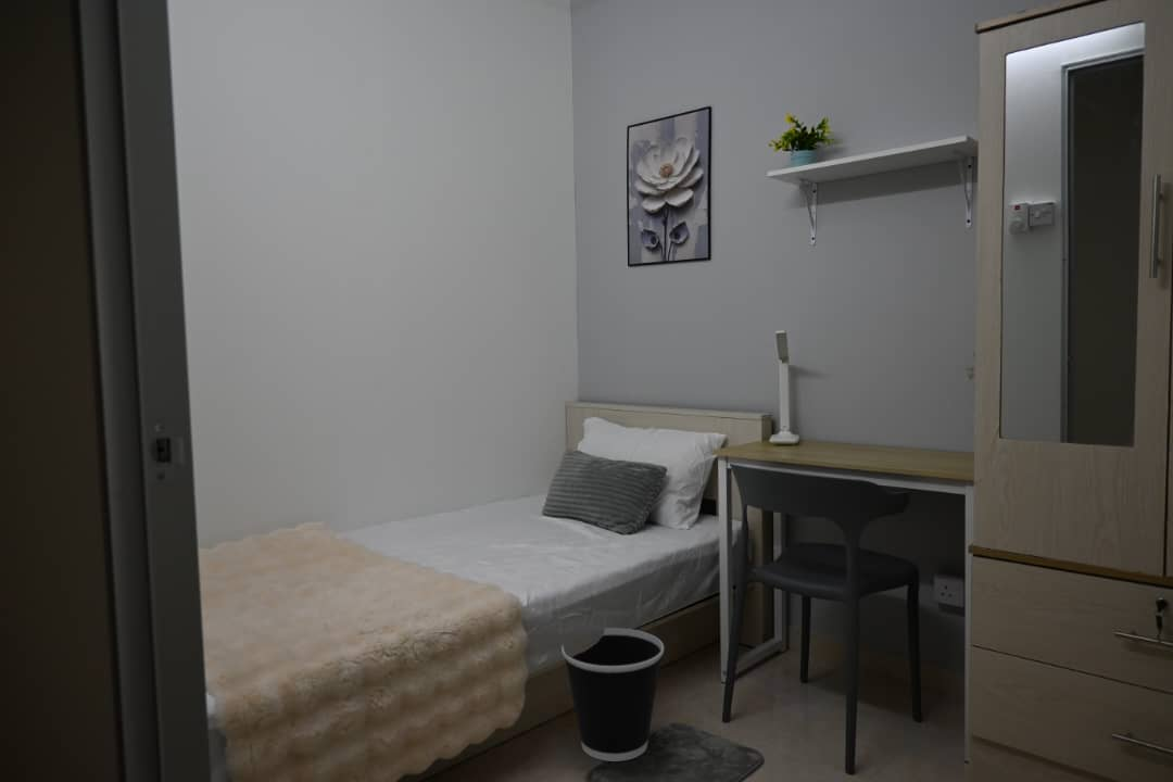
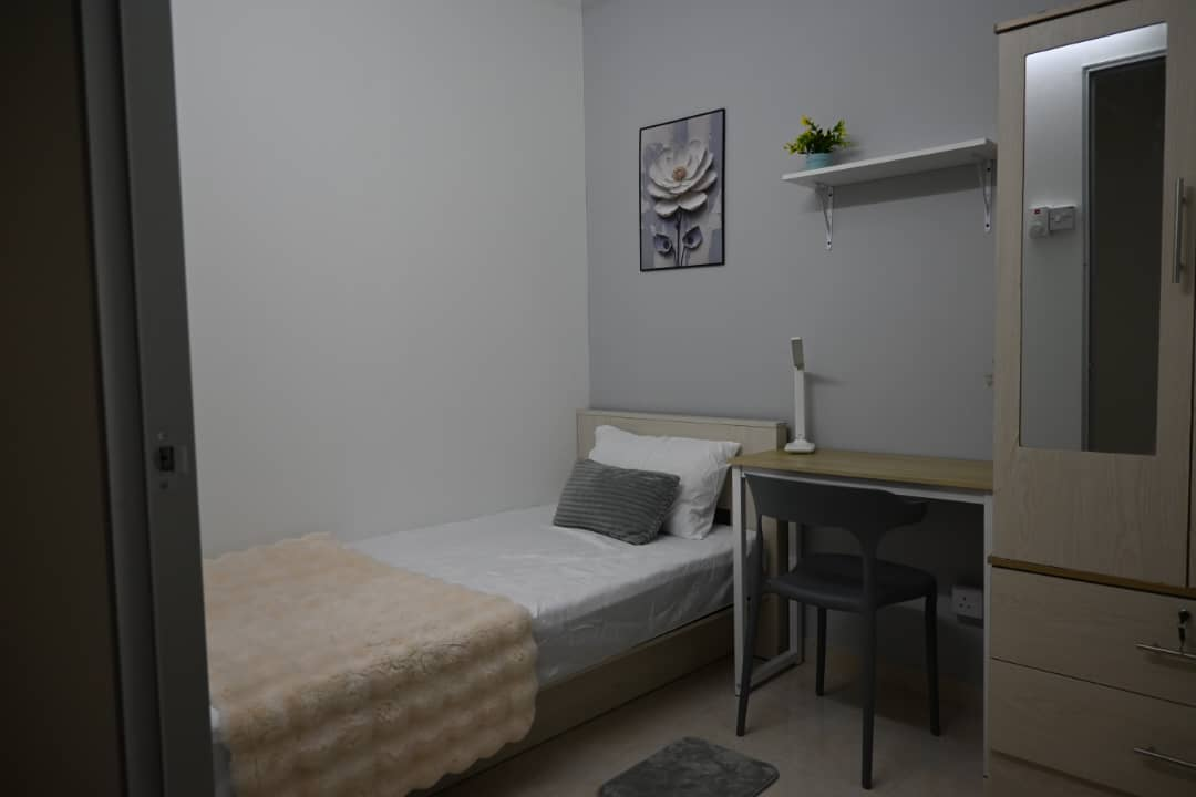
- wastebasket [560,627,665,762]
